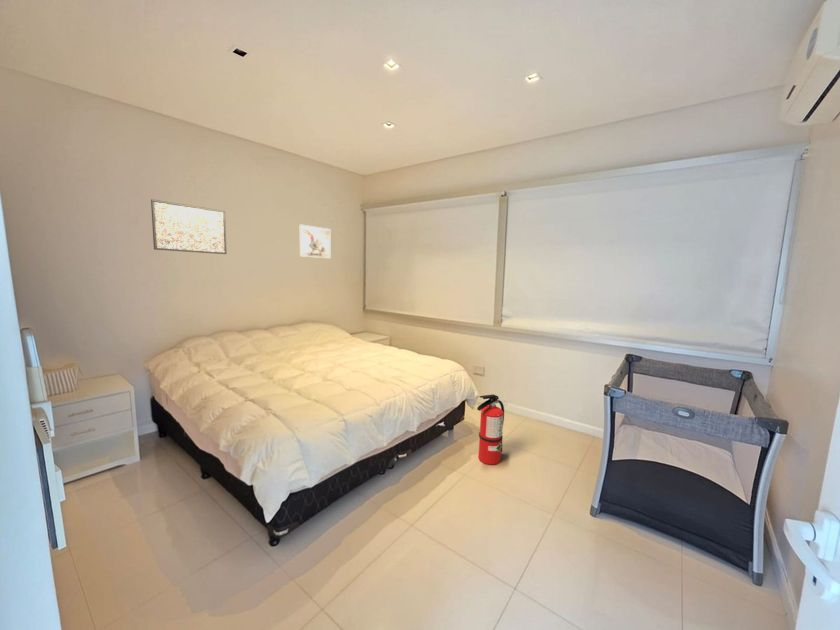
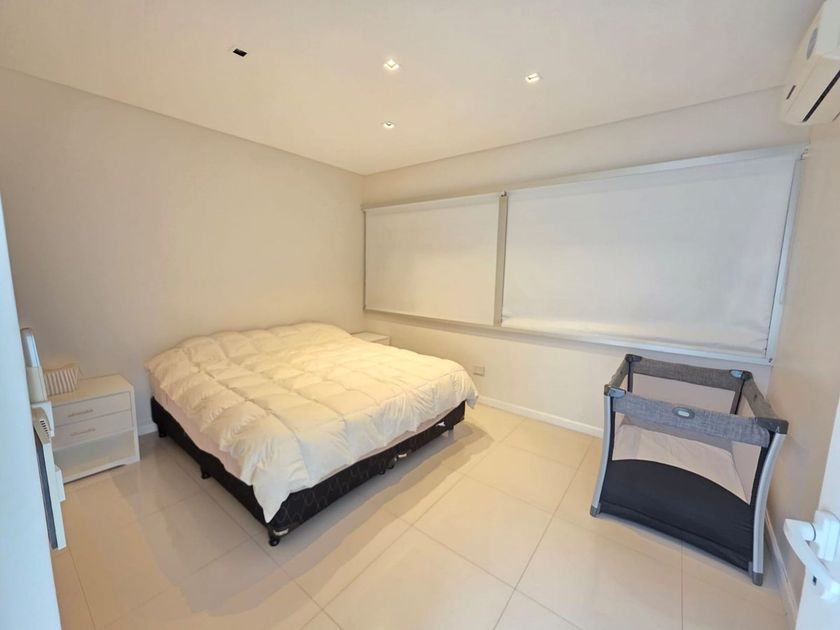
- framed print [299,224,331,259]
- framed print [150,198,228,255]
- fire extinguisher [476,394,508,466]
